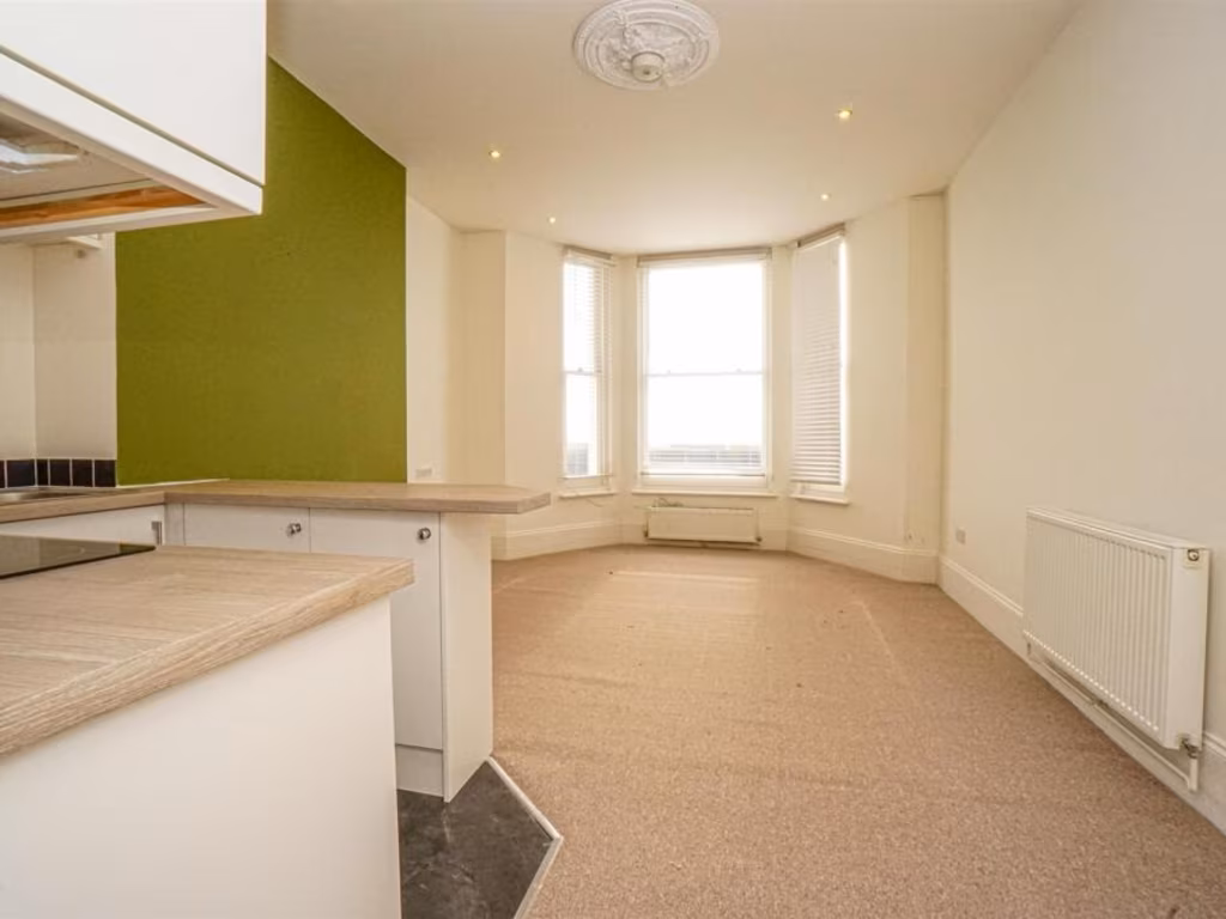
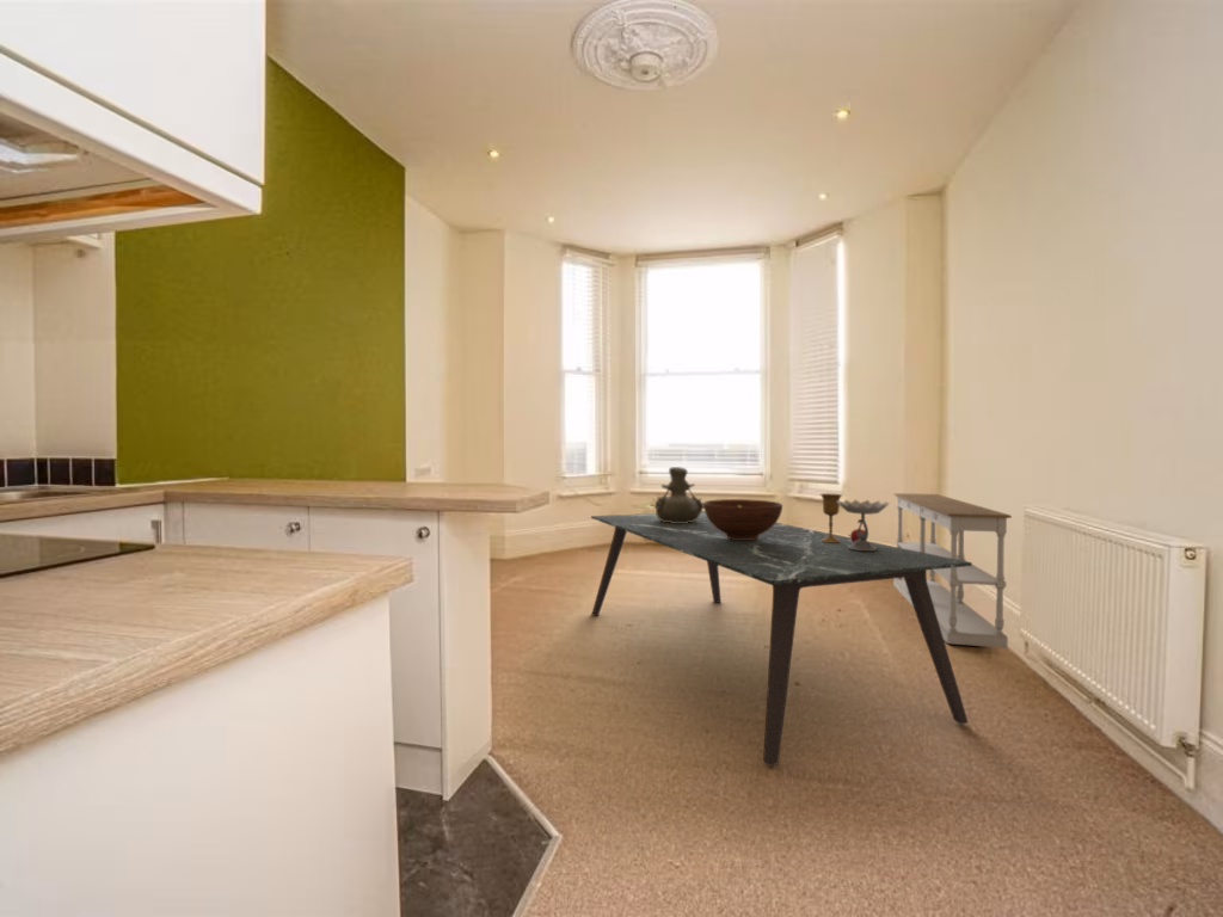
+ vase [653,466,705,523]
+ dining table [590,510,973,767]
+ console table [892,492,1013,650]
+ fruit bowl [703,498,783,540]
+ goblet [819,492,891,550]
